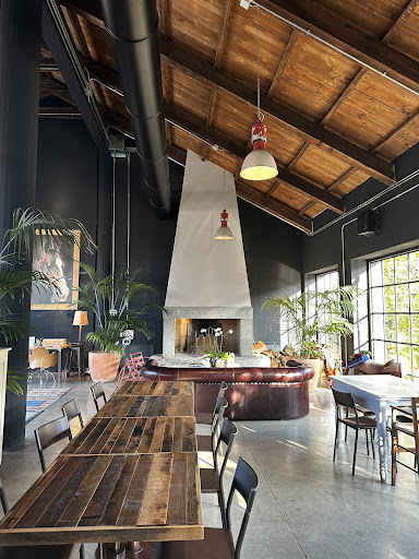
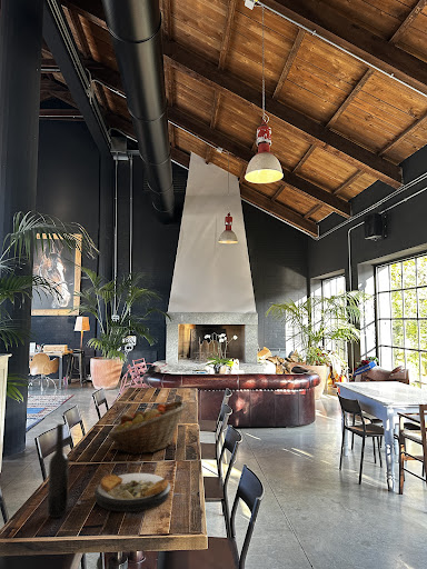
+ fruit basket [107,399,187,456]
+ plate [93,472,171,512]
+ bottle [46,422,70,519]
